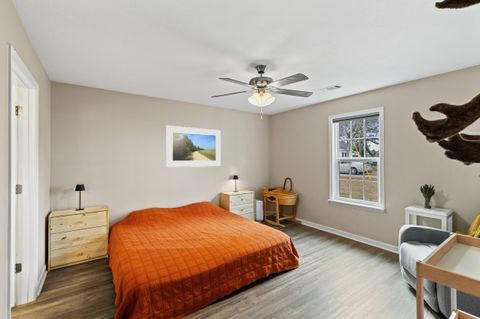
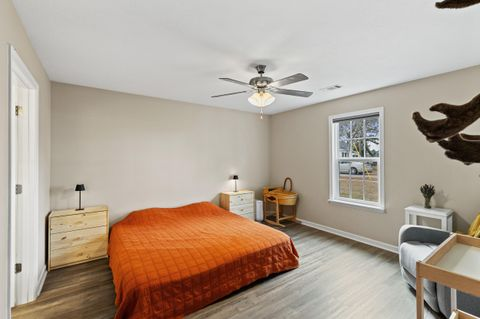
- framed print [165,125,222,168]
